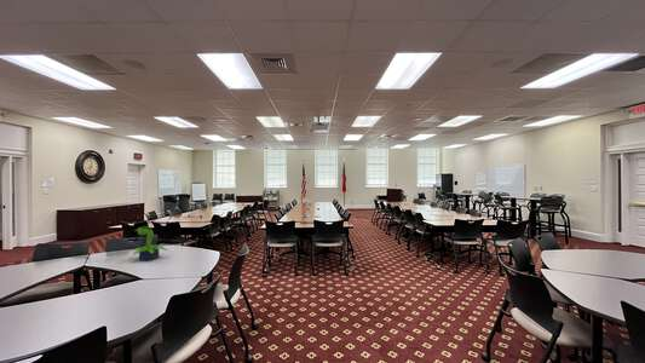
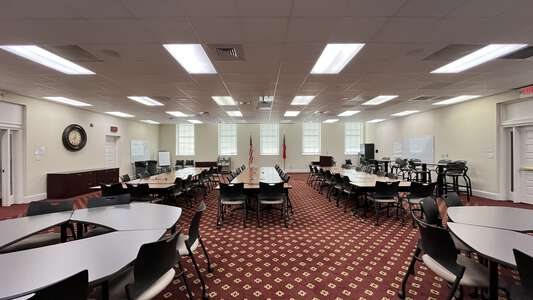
- potted plant [132,225,169,263]
